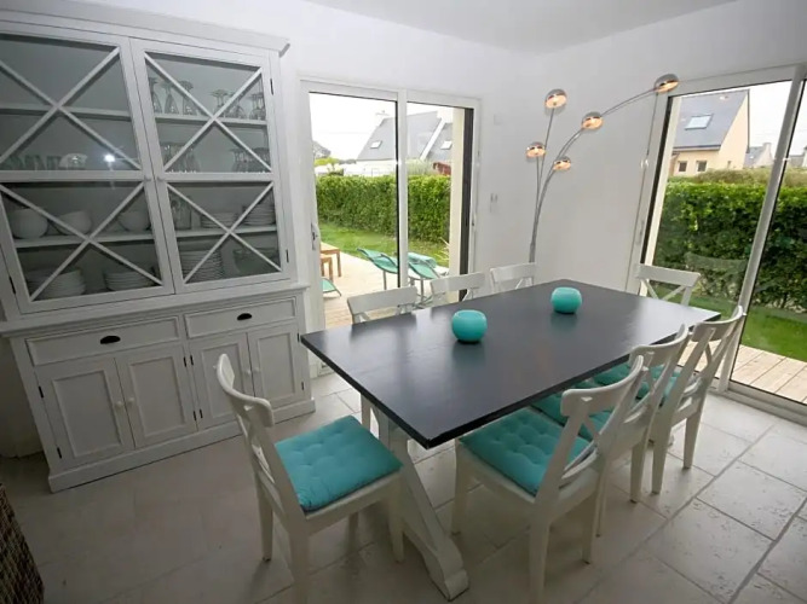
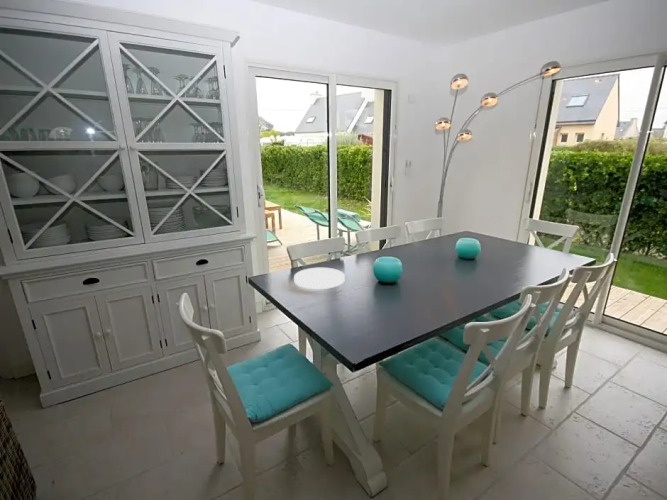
+ plate [293,267,346,290]
